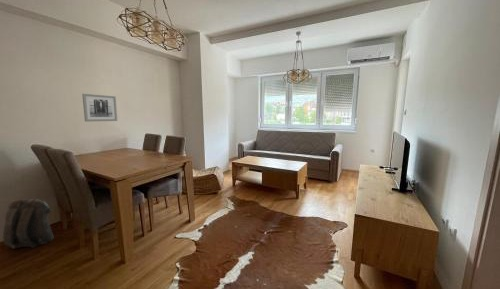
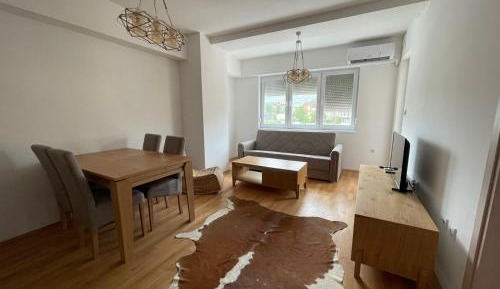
- backpack [2,198,55,250]
- wall art [81,93,118,122]
